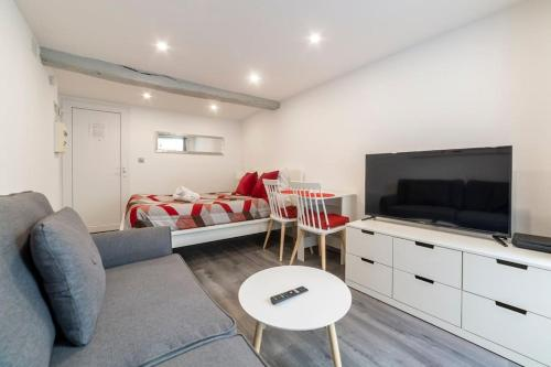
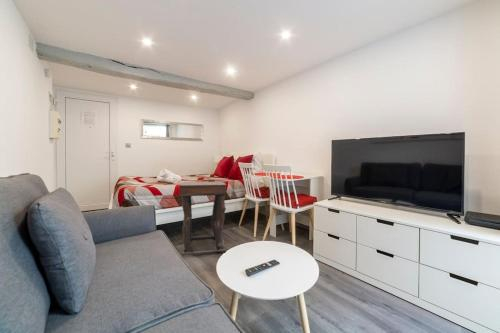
+ side table [179,181,227,256]
